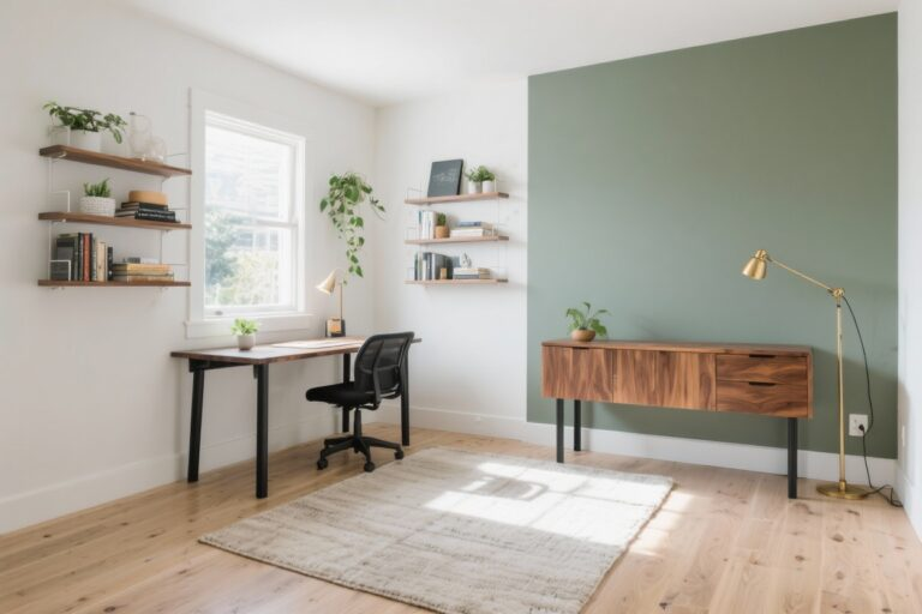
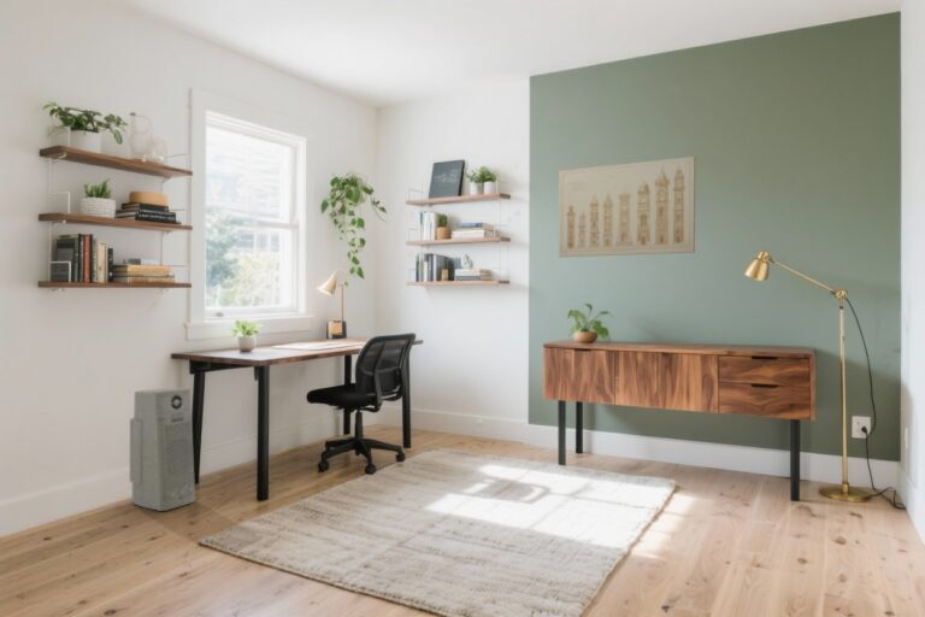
+ wall art [558,155,696,258]
+ air purifier [129,387,196,512]
